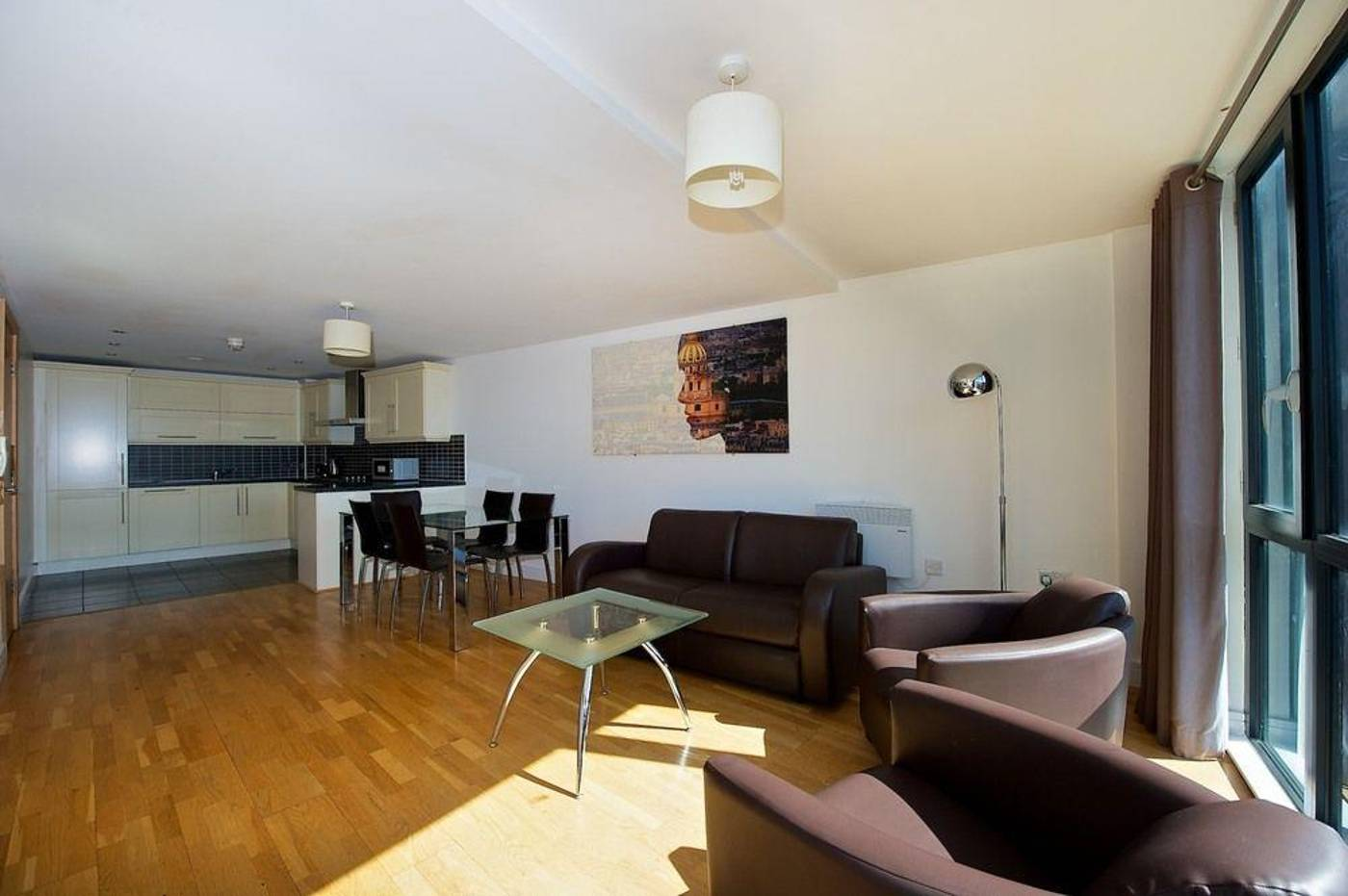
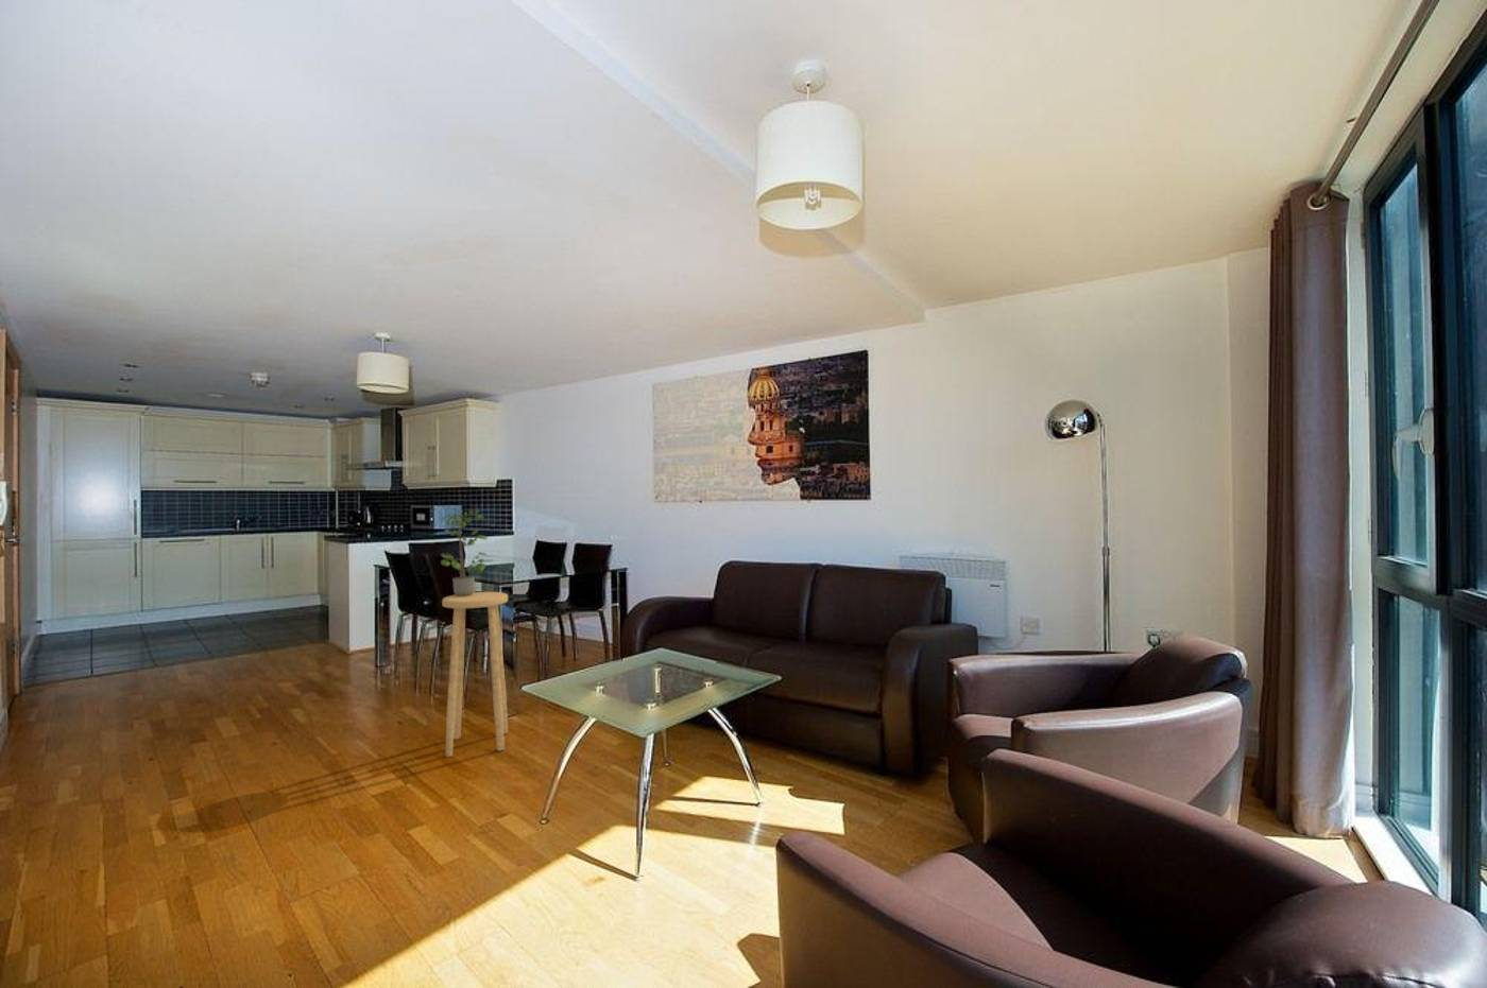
+ potted plant [440,506,499,597]
+ stool [441,591,509,758]
